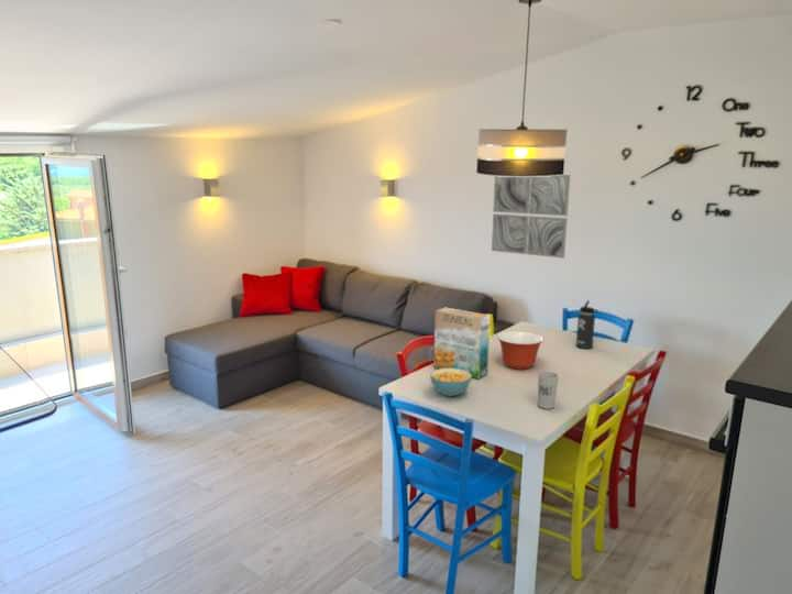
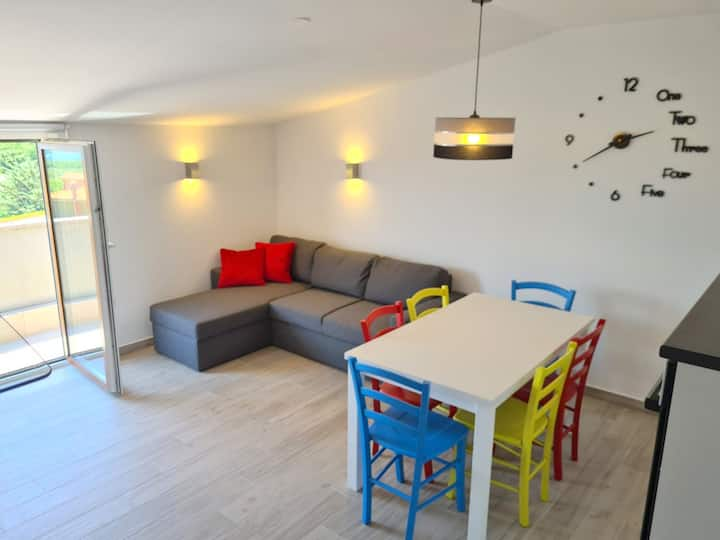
- cereal bowl [429,369,473,397]
- cereal box [433,307,491,380]
- wall art [491,174,571,260]
- mixing bowl [496,330,544,371]
- thermos bottle [575,299,600,350]
- cup [537,371,560,410]
